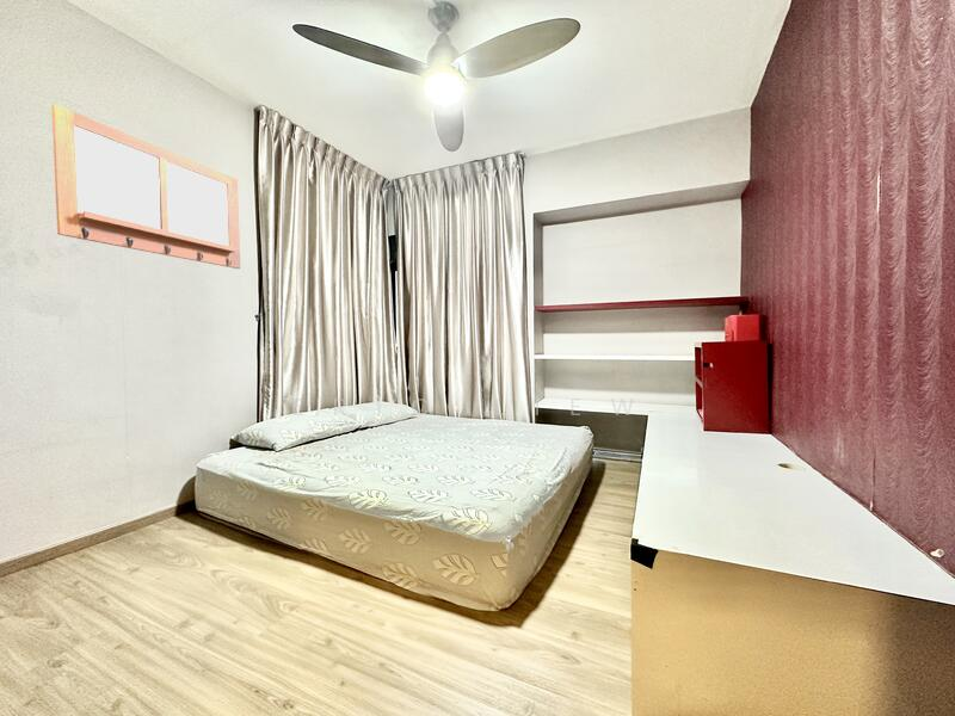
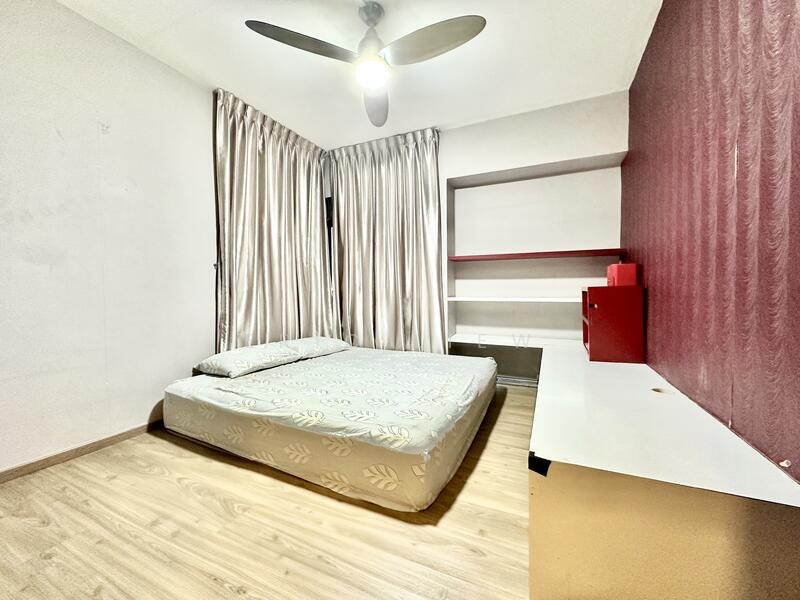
- writing board [50,103,241,270]
